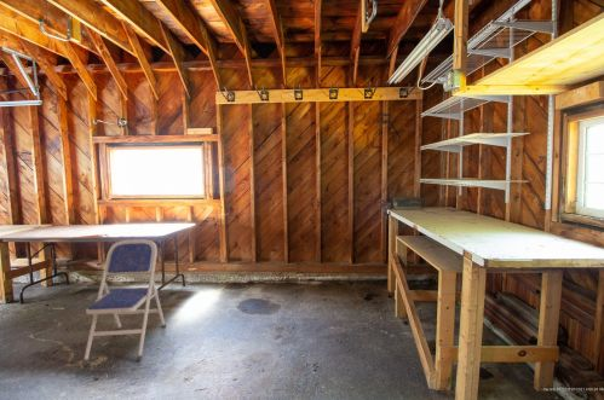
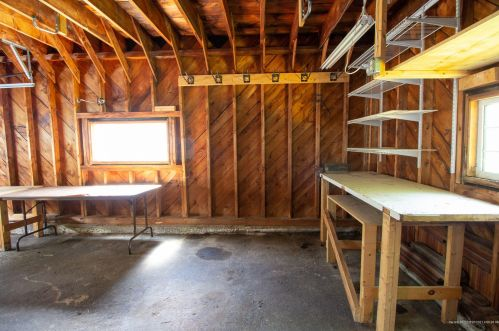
- folding chair [81,238,167,365]
